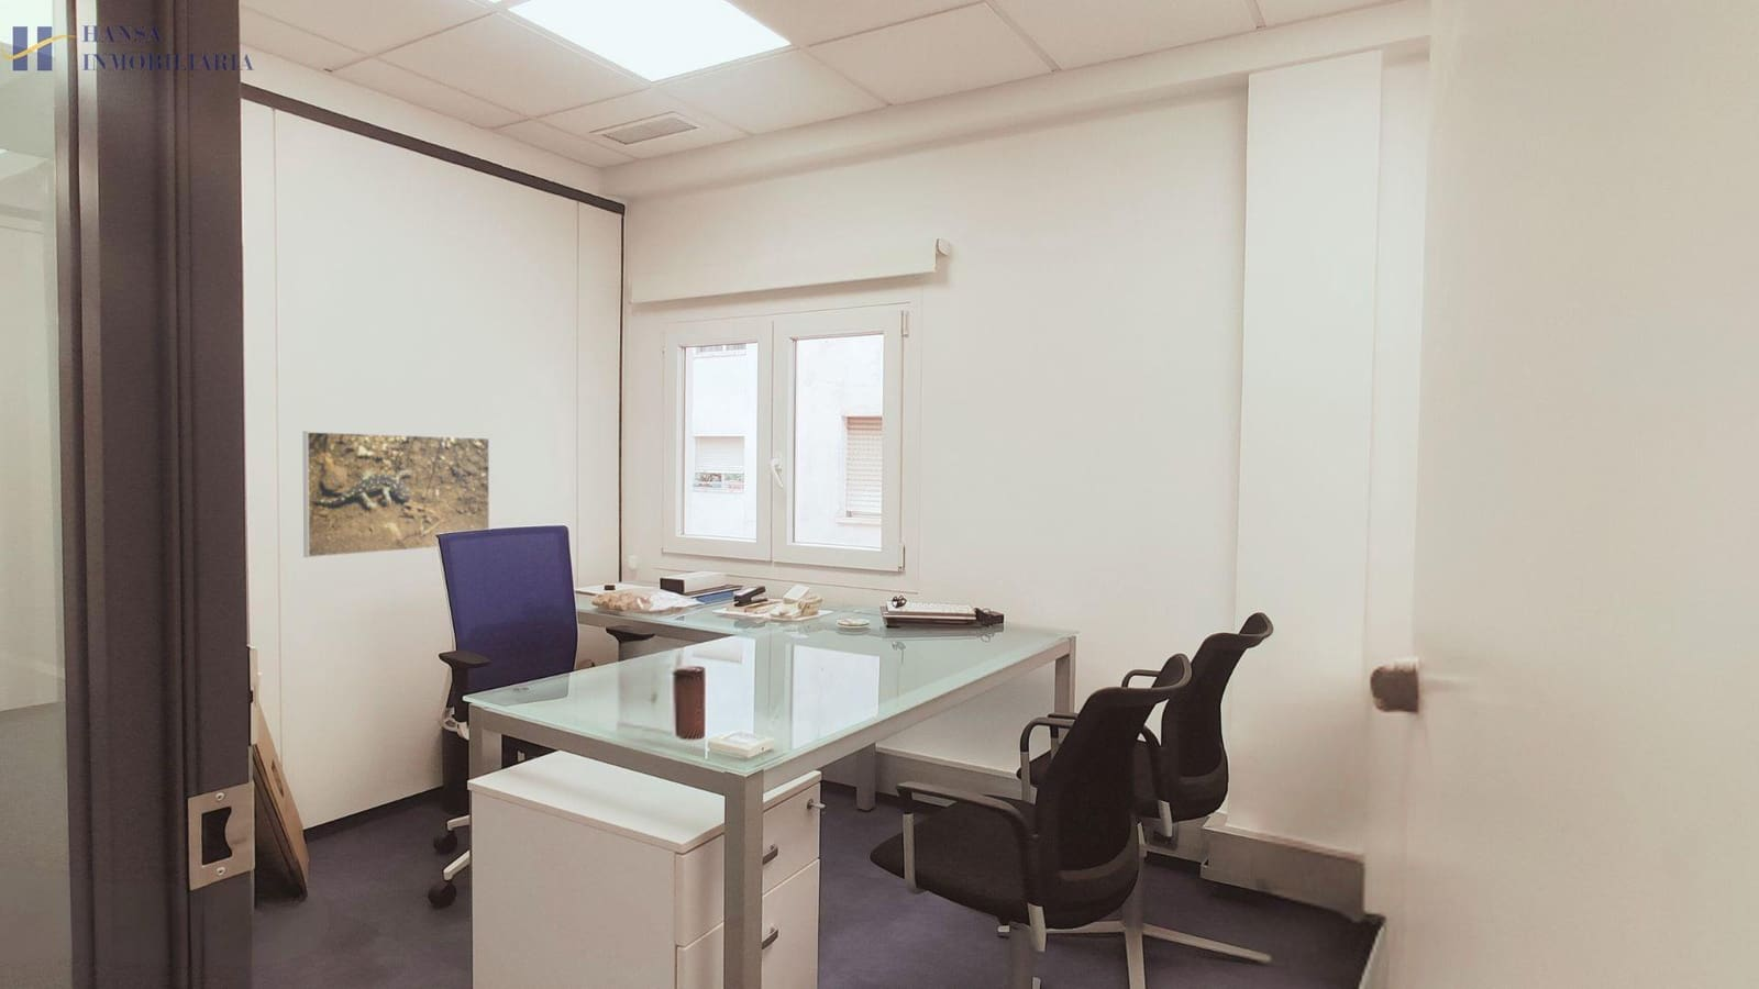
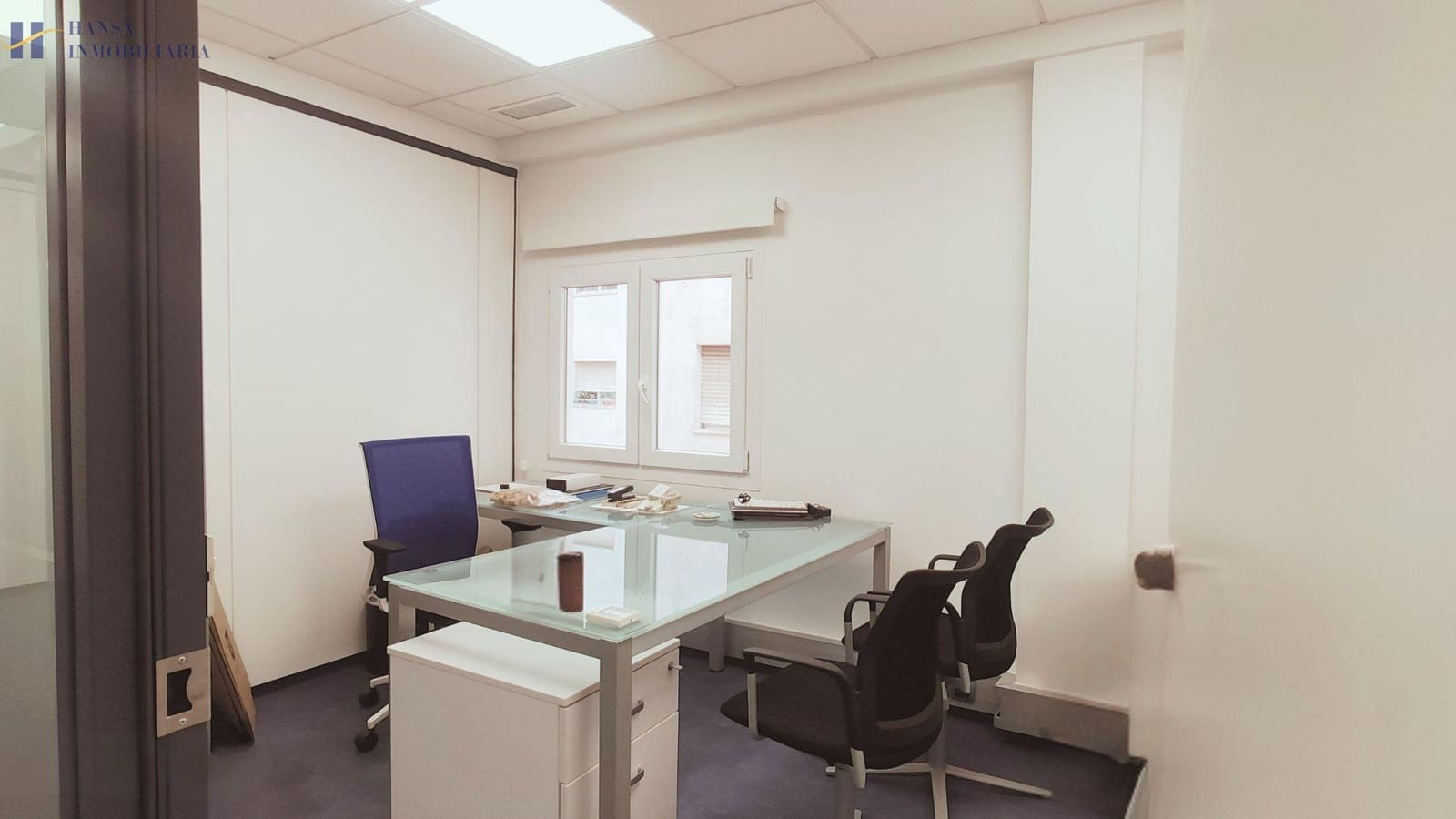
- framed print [302,431,490,558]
